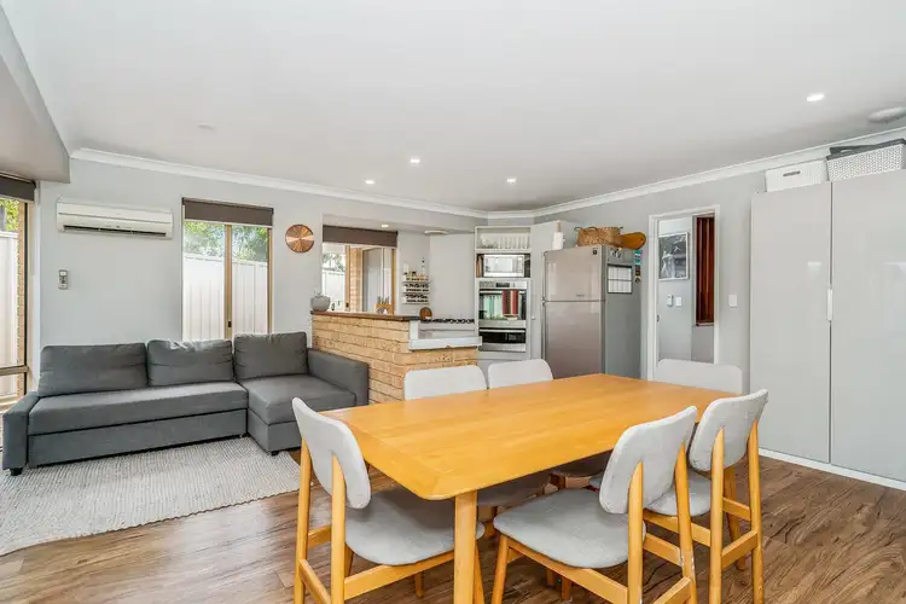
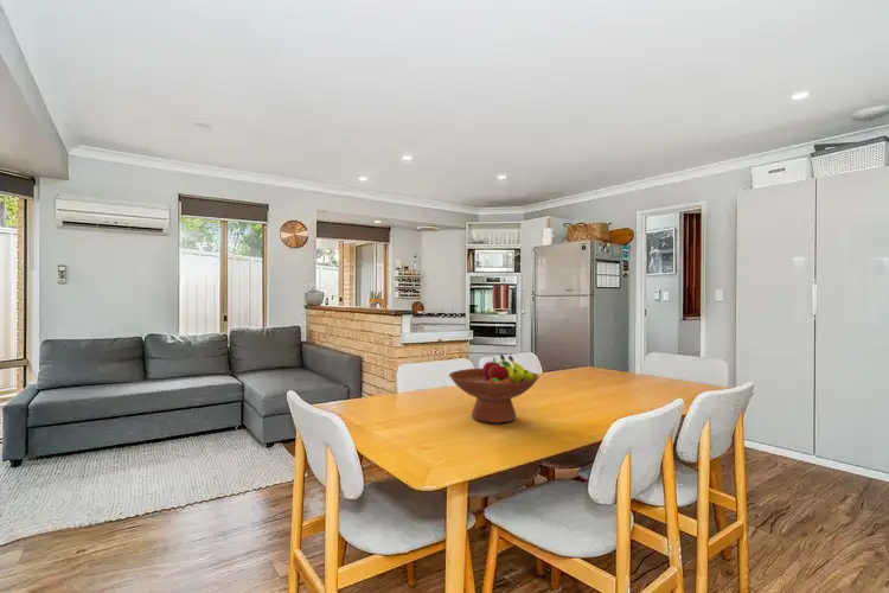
+ fruit bowl [448,353,541,425]
